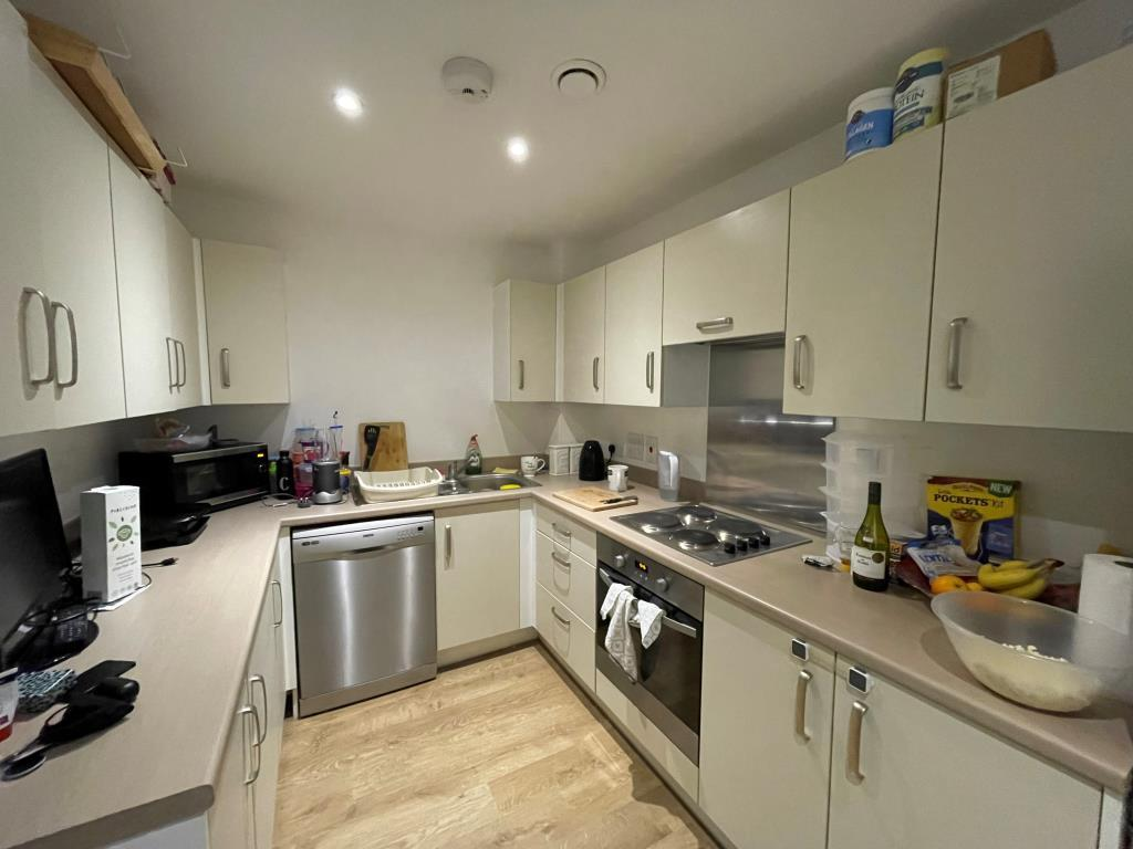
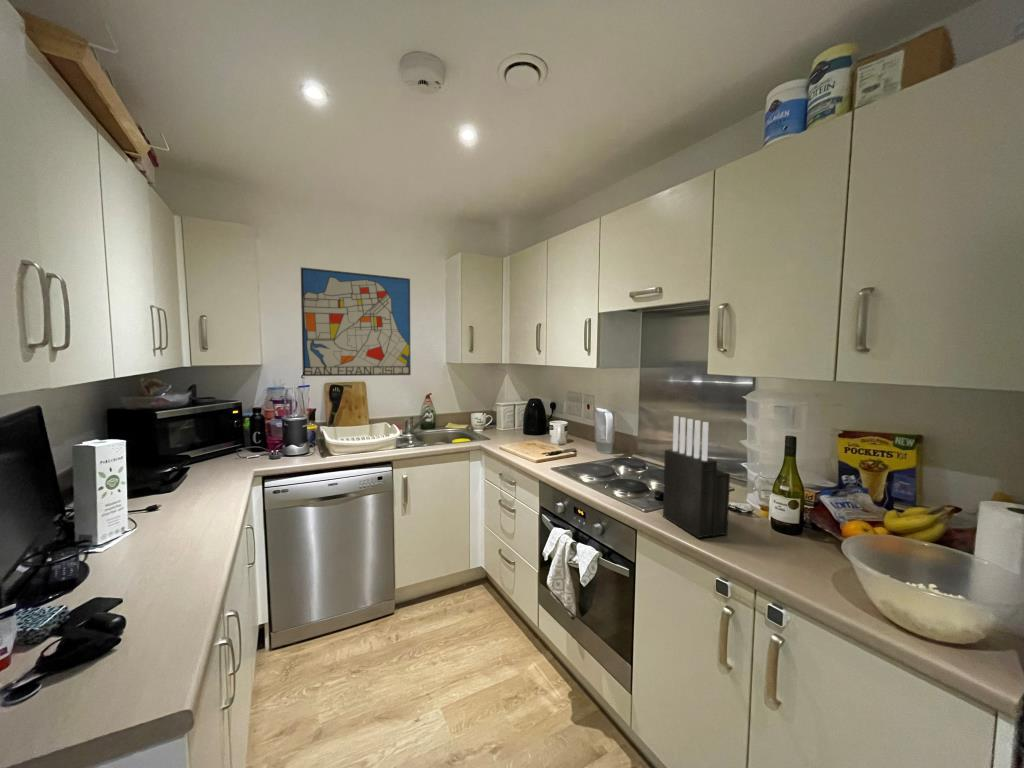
+ knife block [662,415,731,539]
+ wall art [300,266,412,377]
